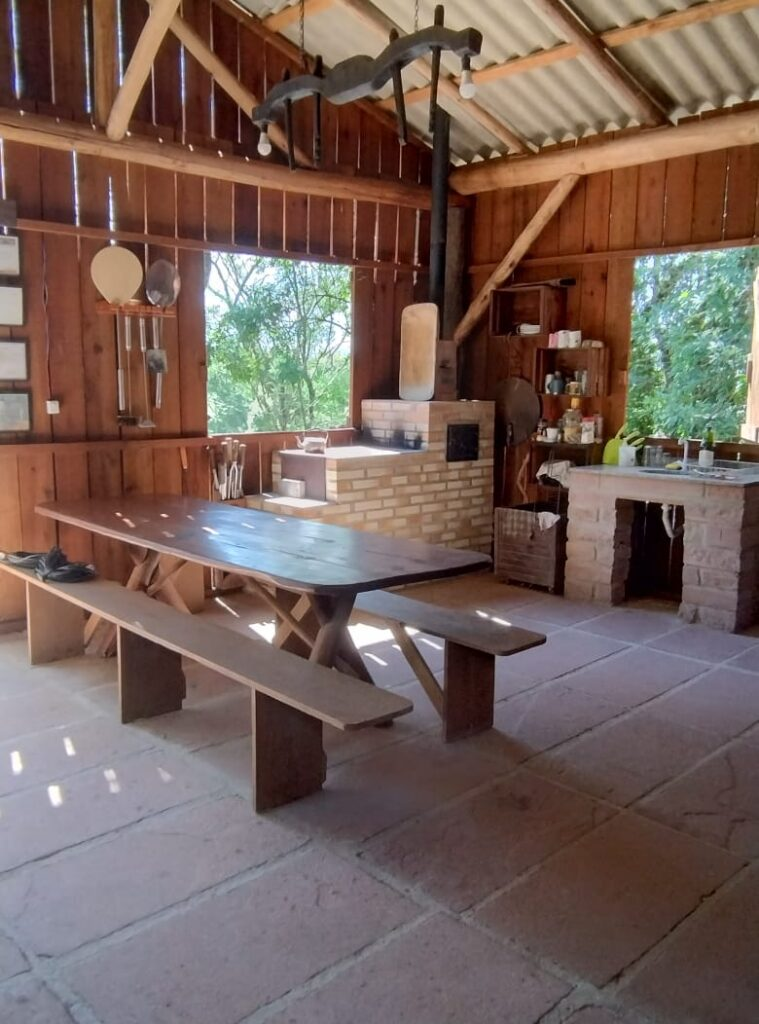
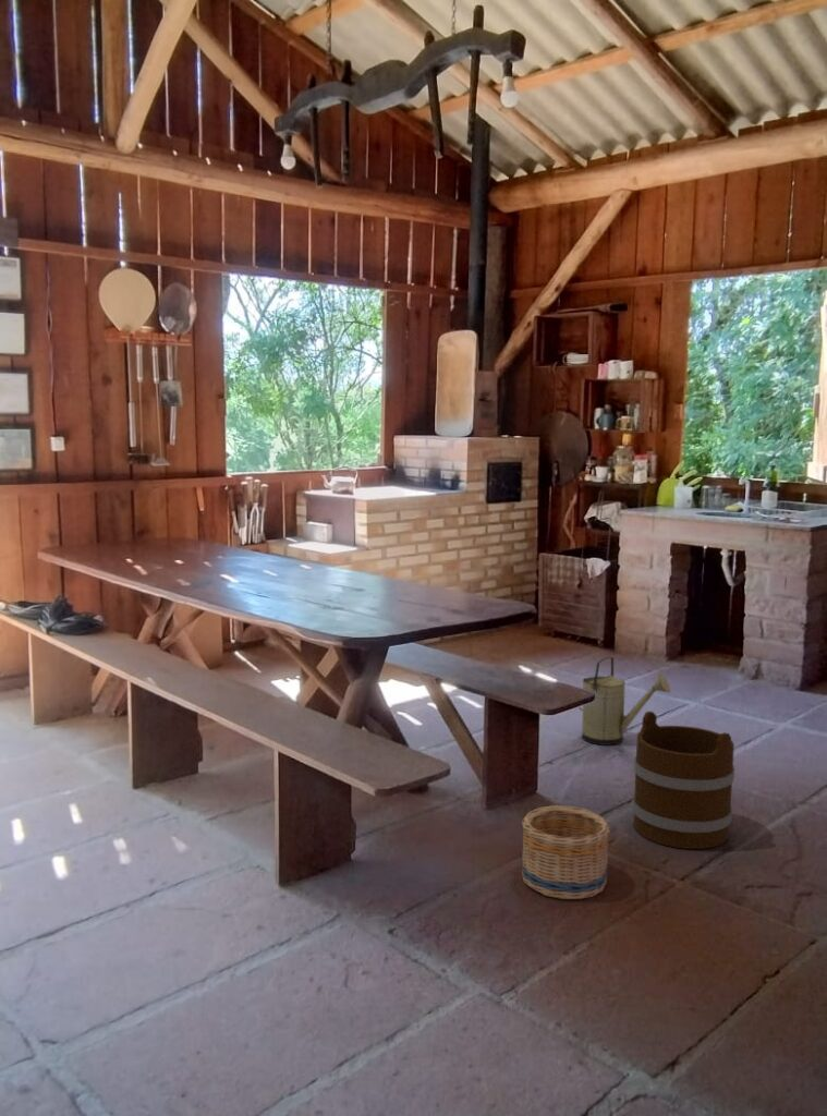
+ basket [521,804,611,900]
+ watering can [577,656,671,747]
+ bucket [631,711,735,850]
